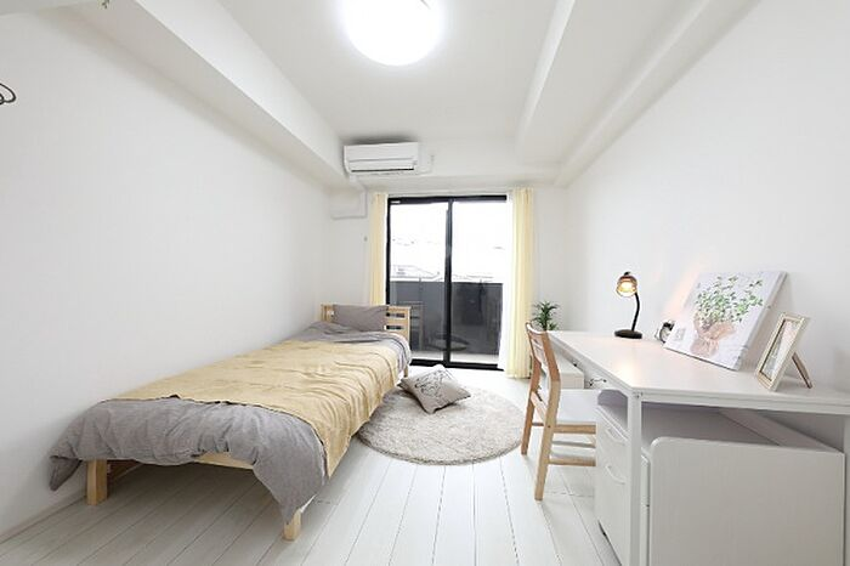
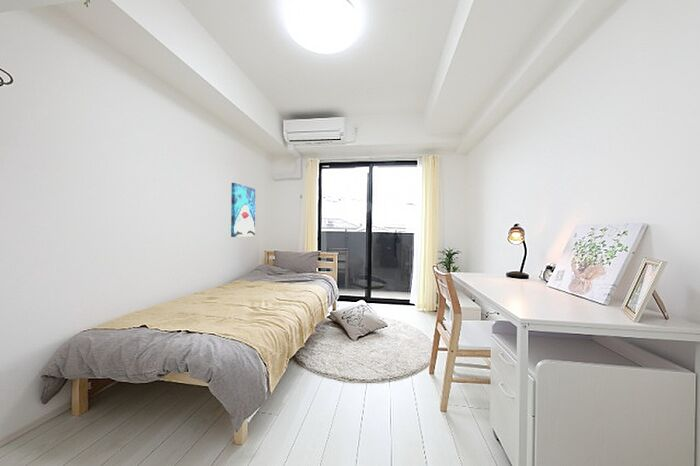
+ wall art [230,182,256,238]
